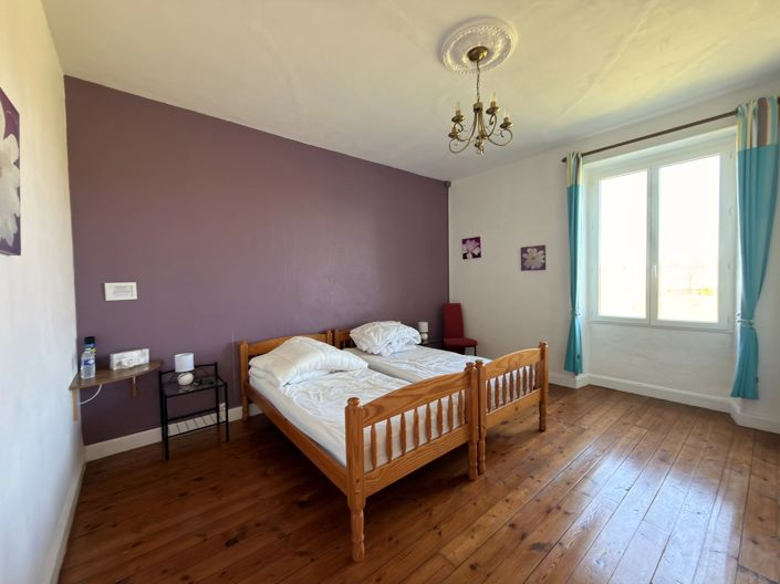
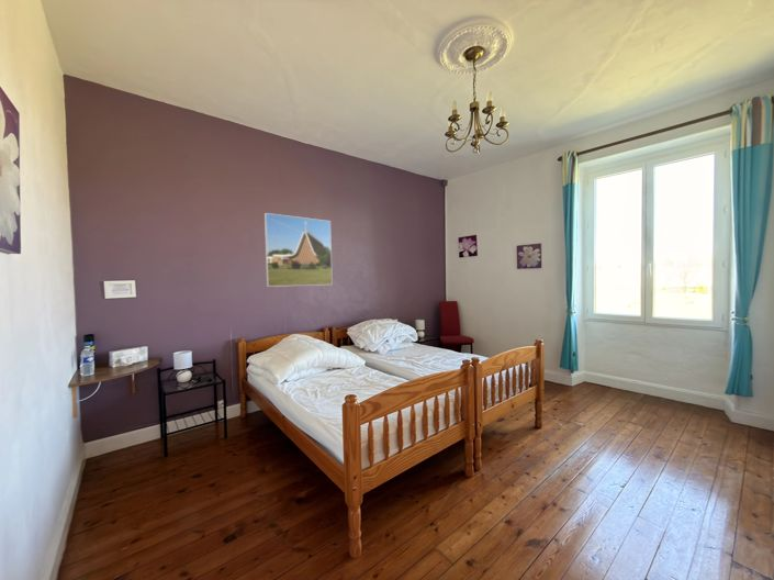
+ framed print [263,212,334,288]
